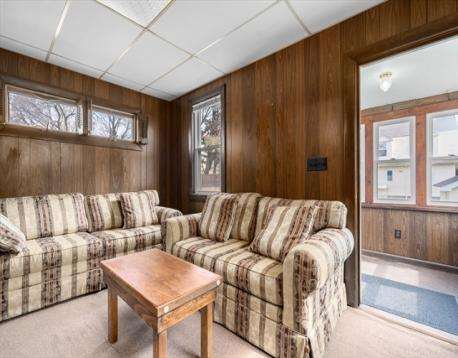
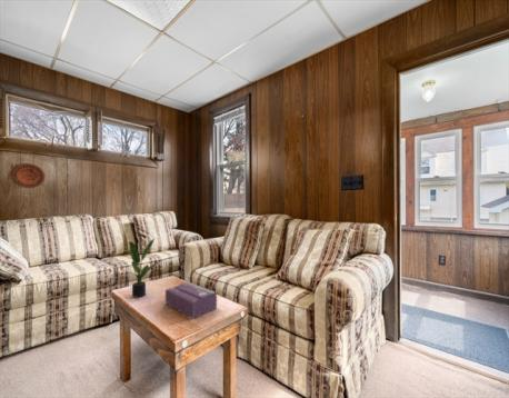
+ potted plant [123,238,161,299]
+ tissue box [164,281,218,319]
+ decorative plate [10,162,47,189]
